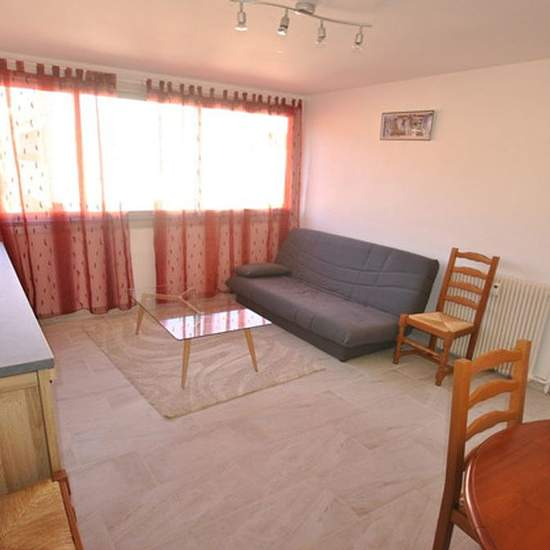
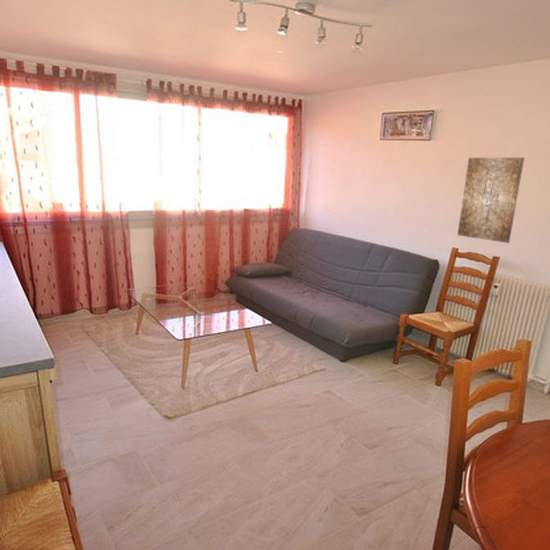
+ wall art [457,157,525,244]
